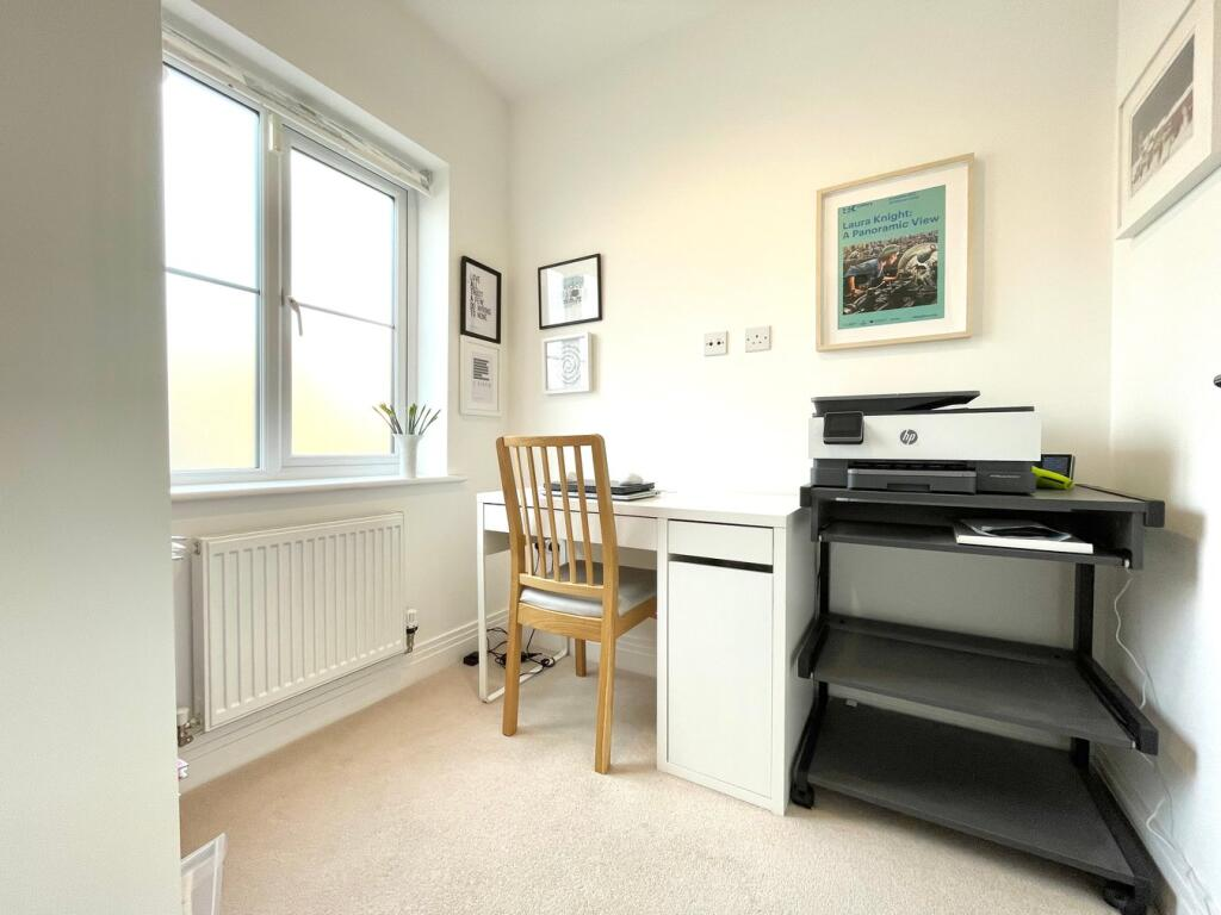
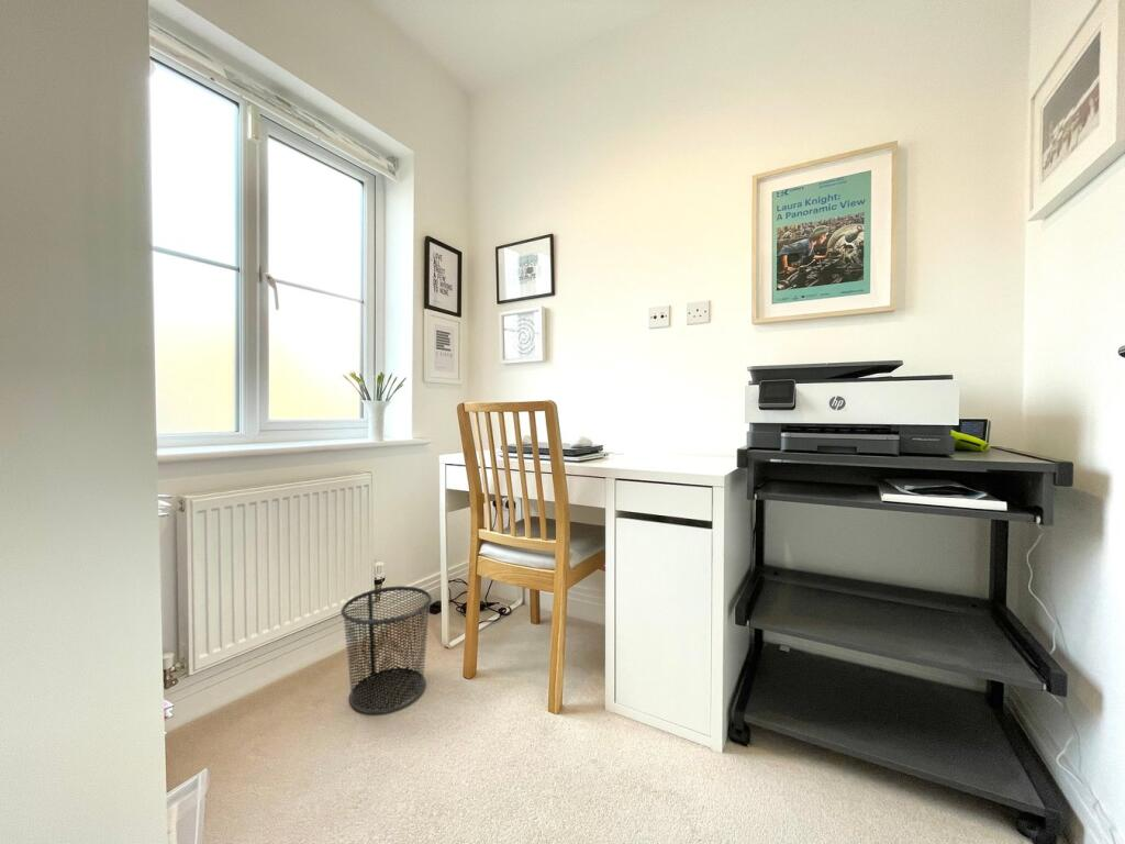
+ trash can [339,585,433,714]
